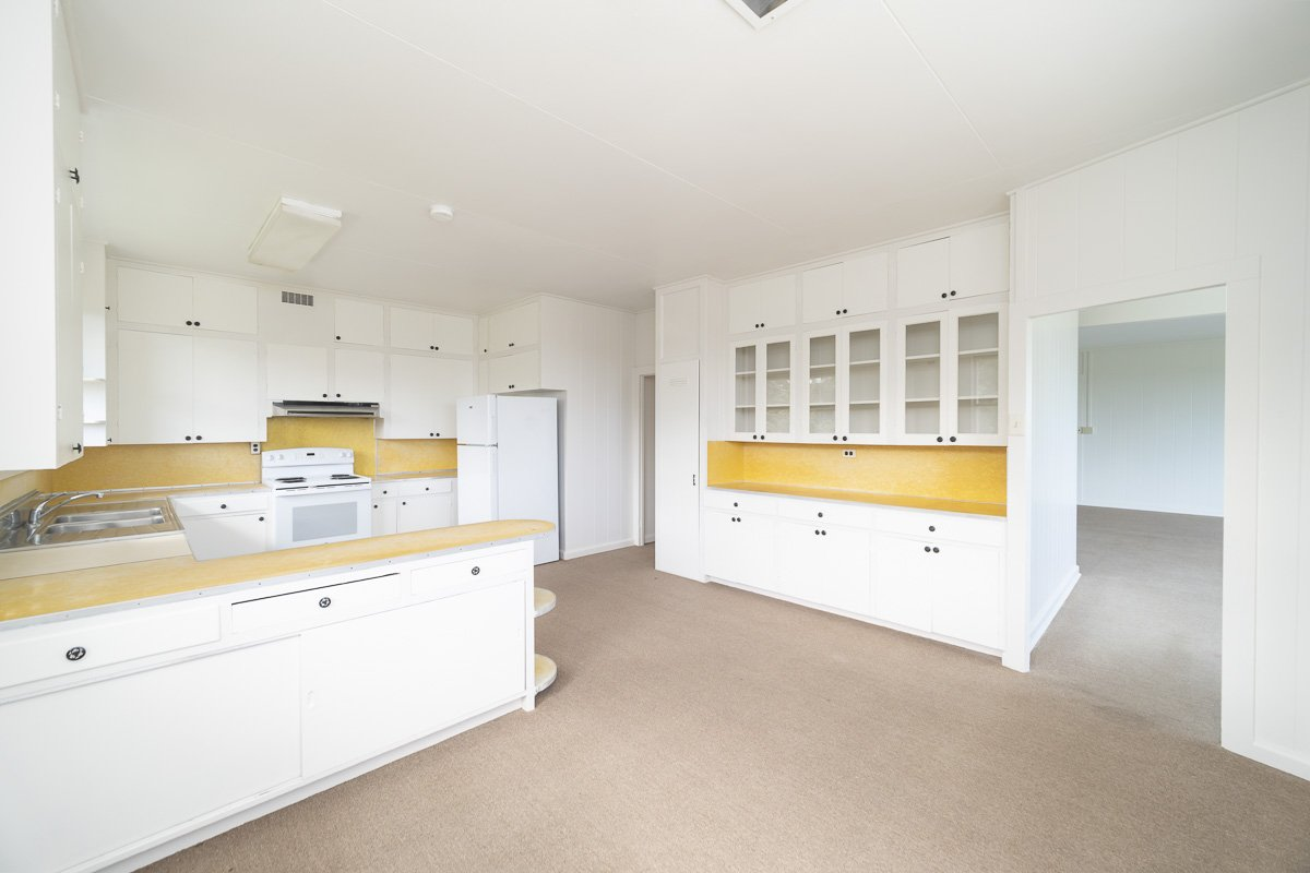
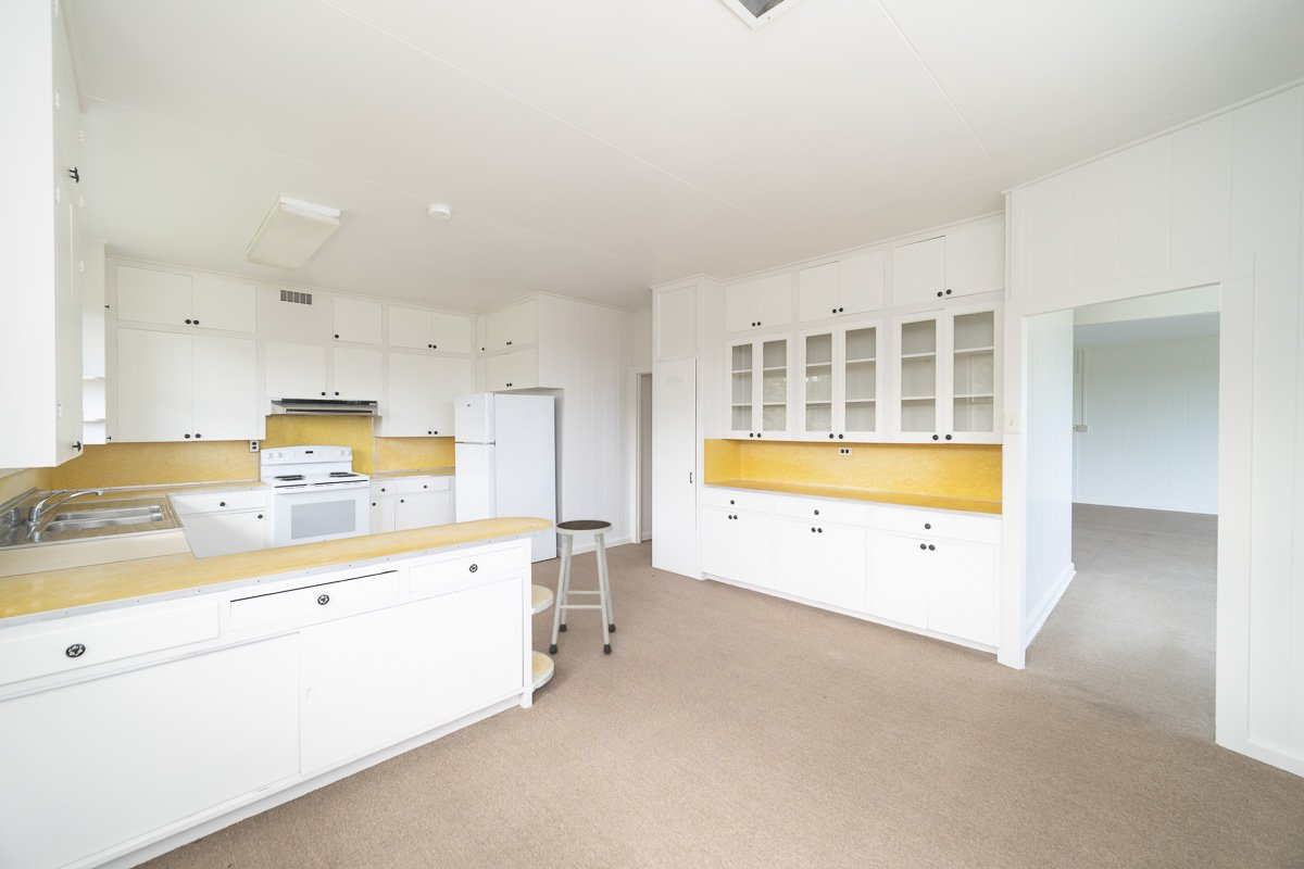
+ stool [548,519,617,654]
